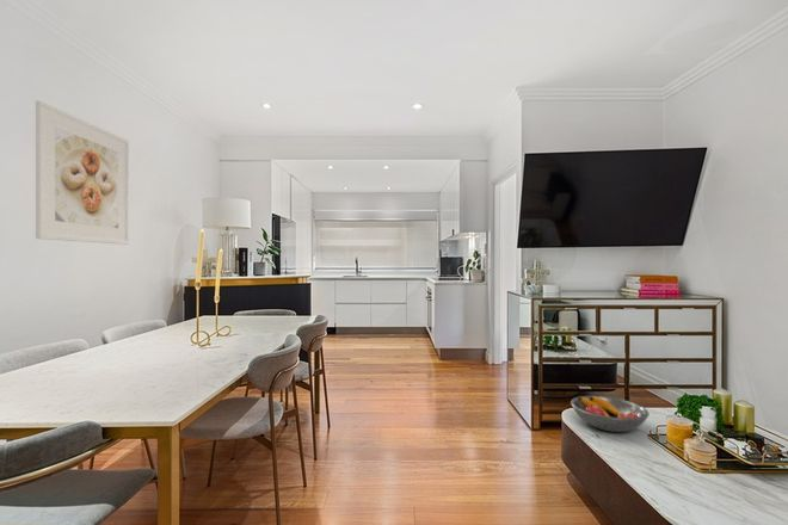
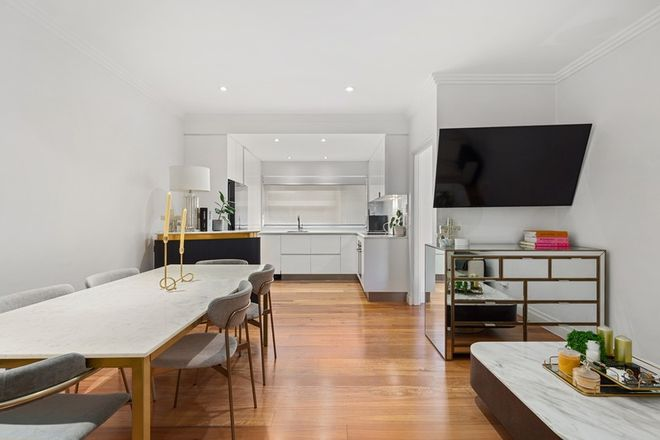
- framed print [35,99,130,246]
- fruit bowl [570,395,651,433]
